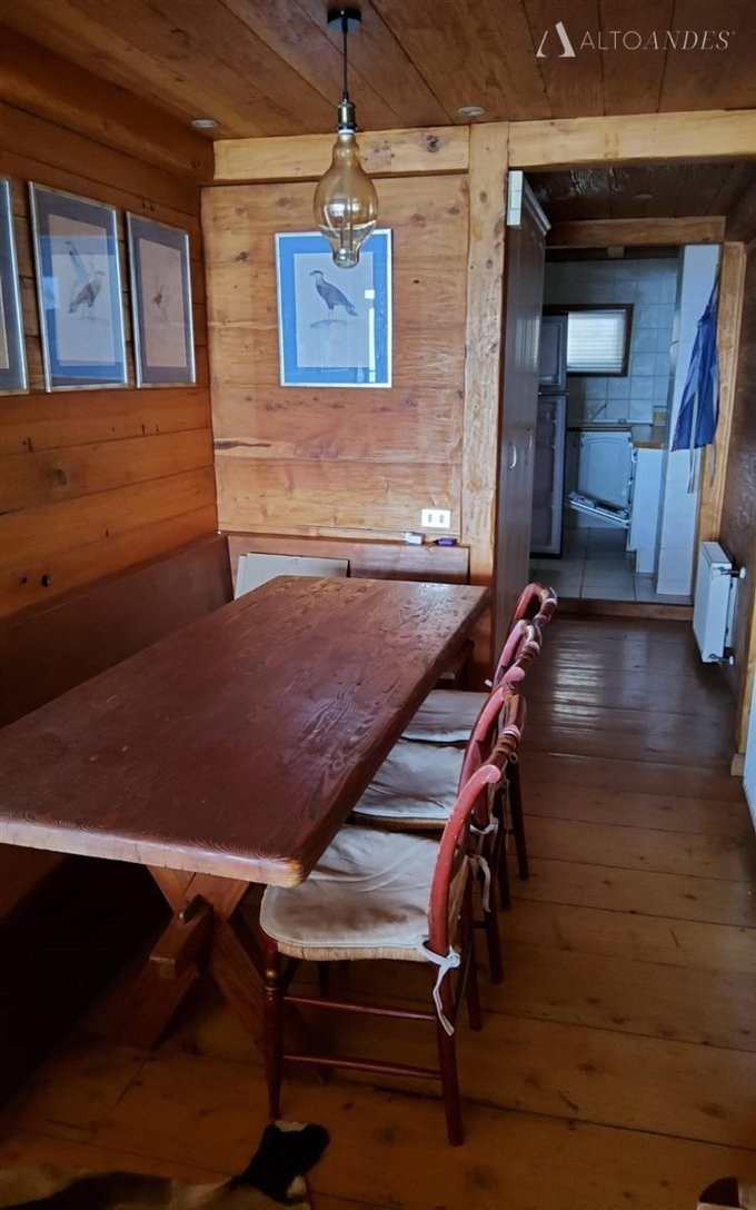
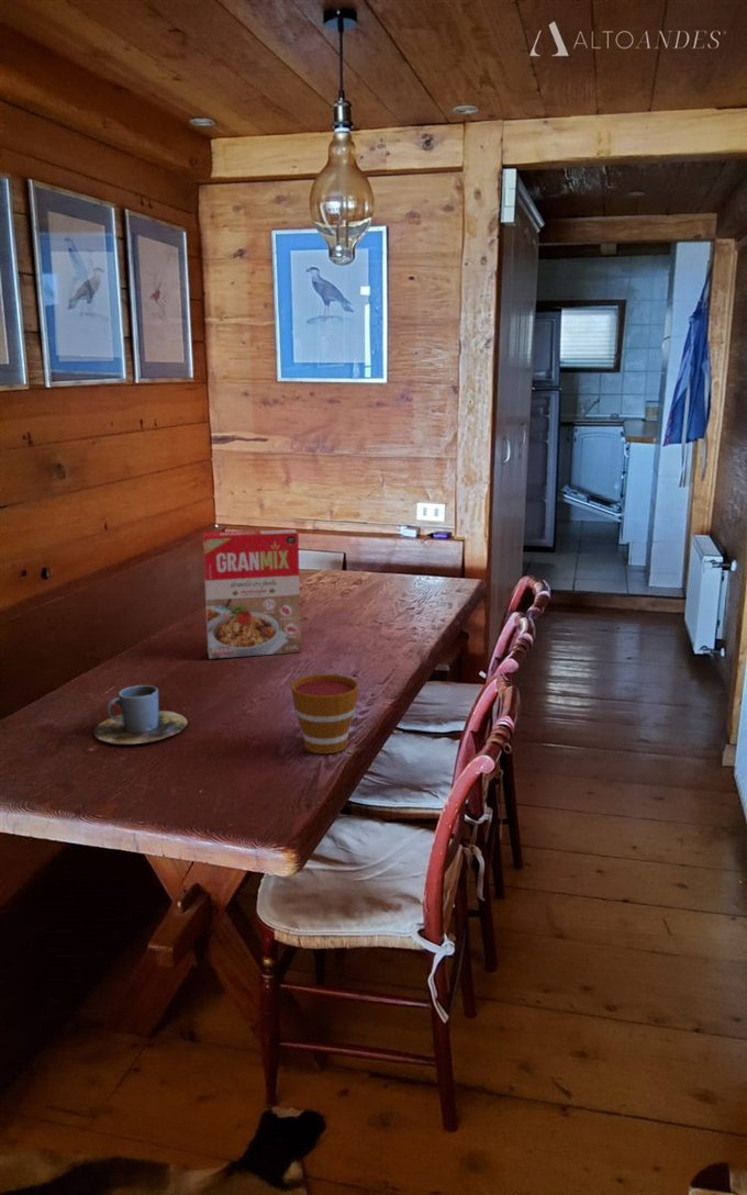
+ cereal box [201,528,302,660]
+ cup [92,684,188,745]
+ cup [290,673,360,755]
